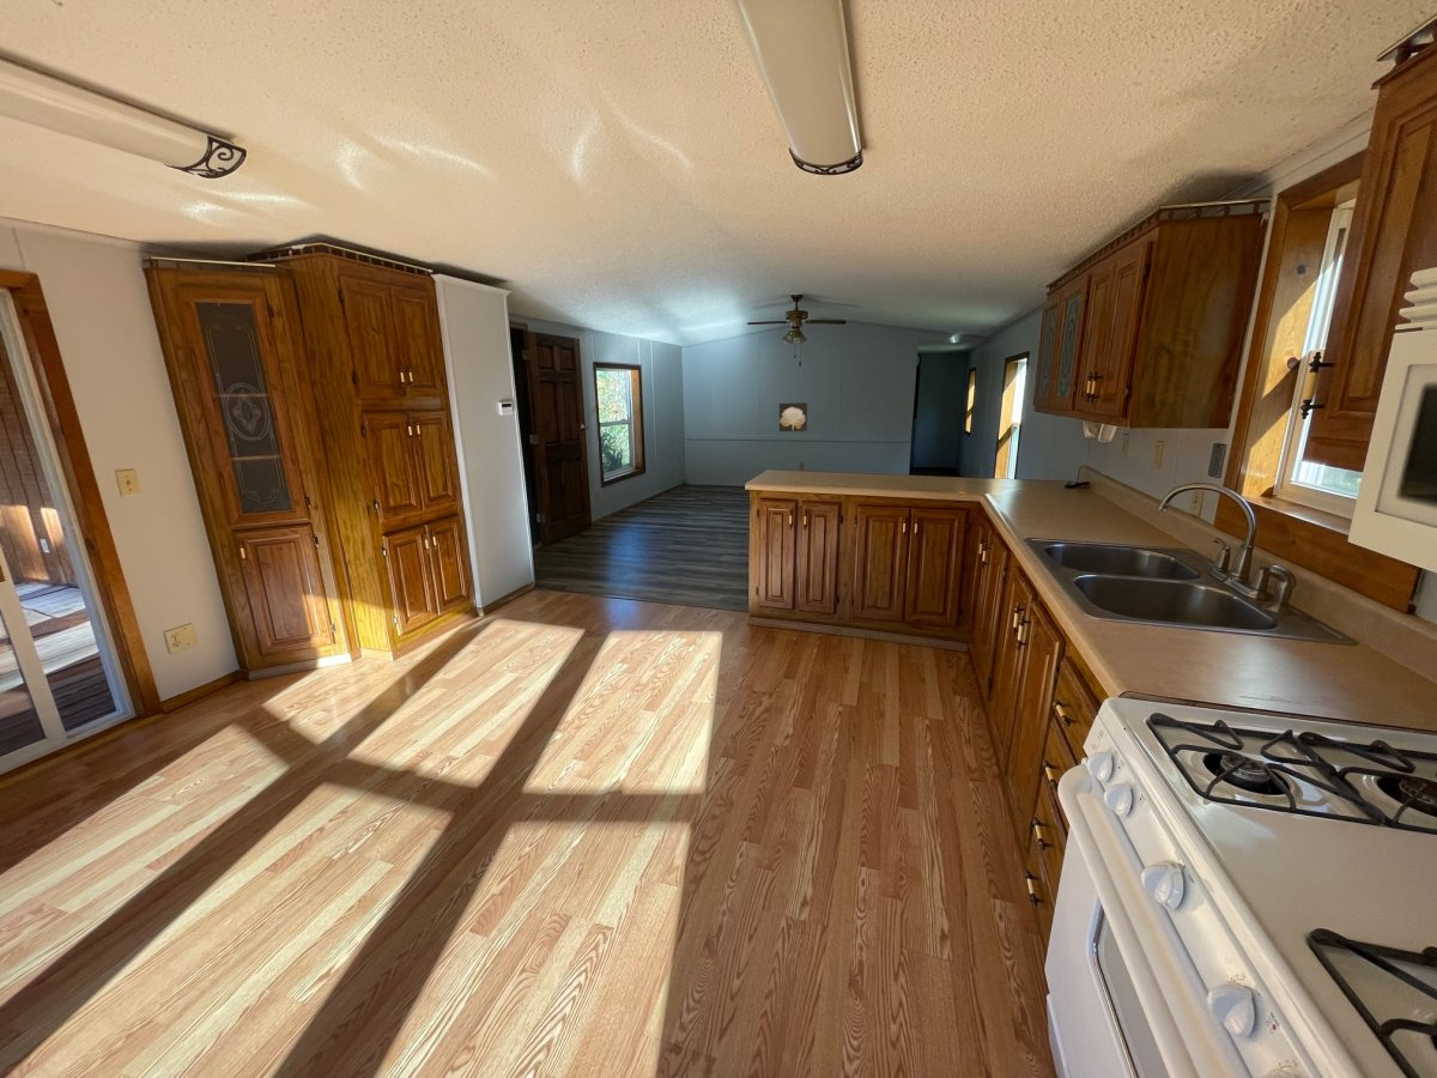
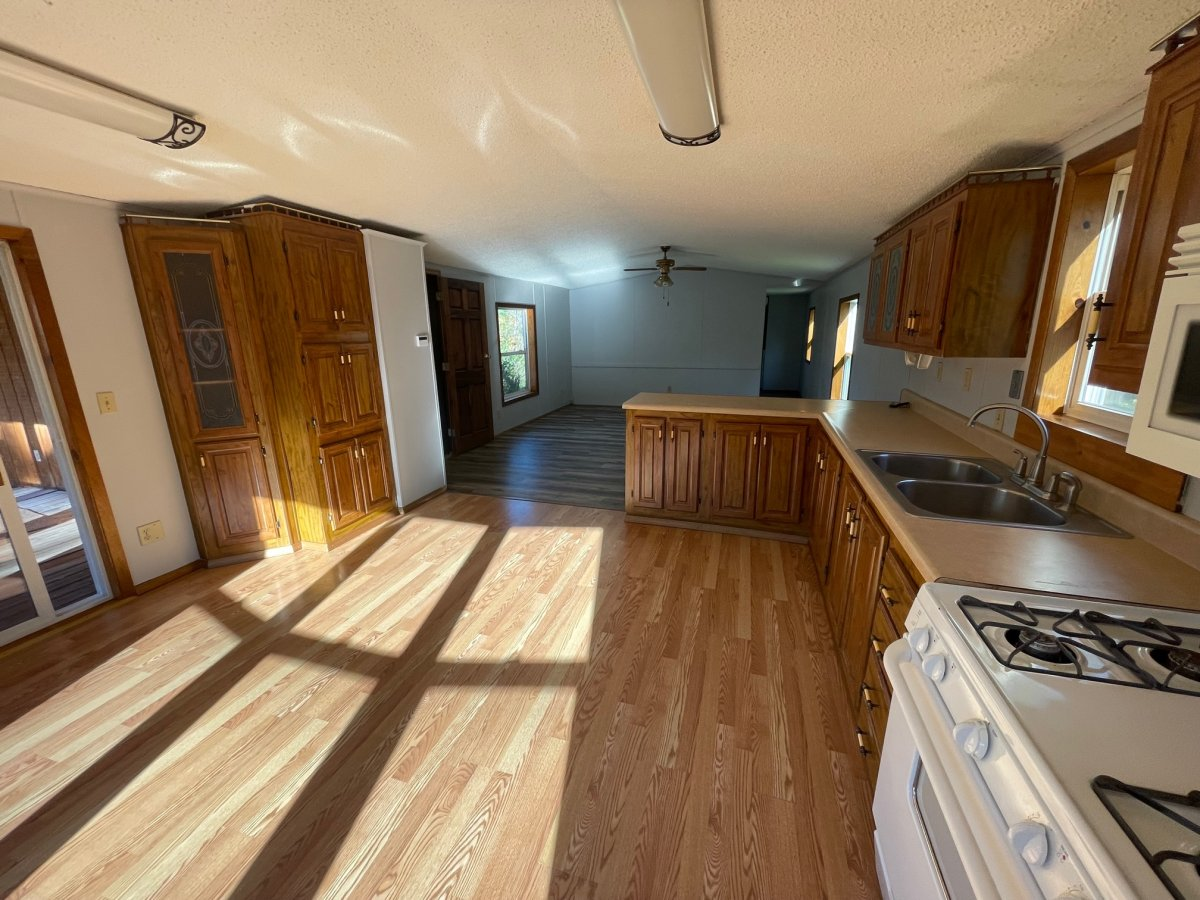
- wall art [778,401,808,432]
